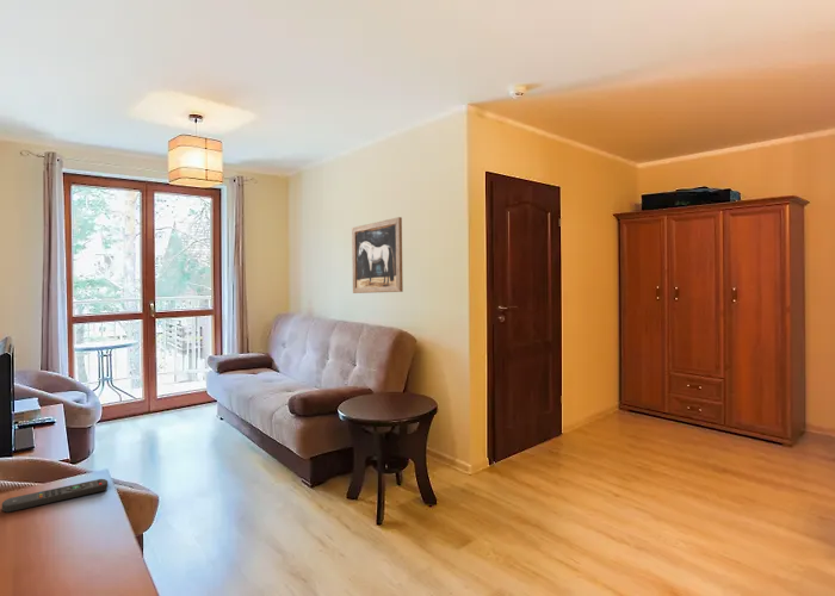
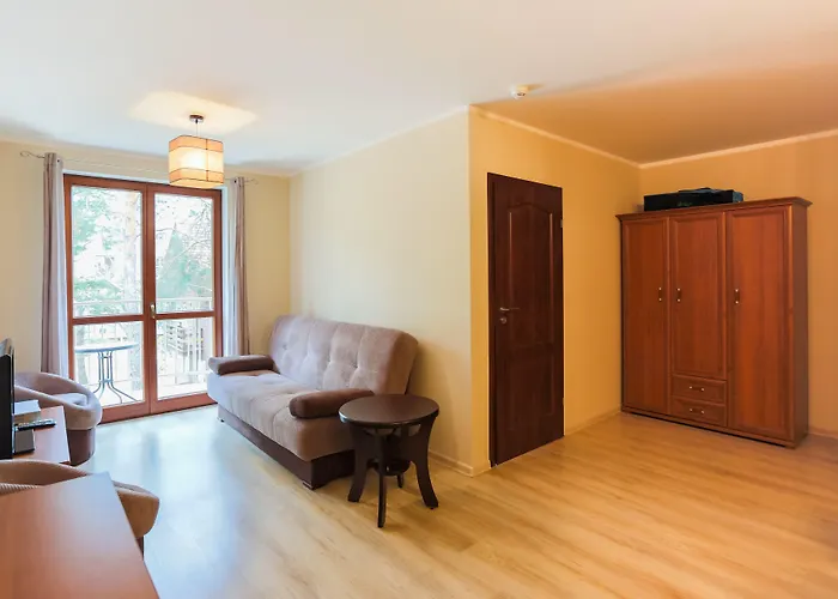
- remote control [1,478,109,514]
- wall art [351,216,404,294]
